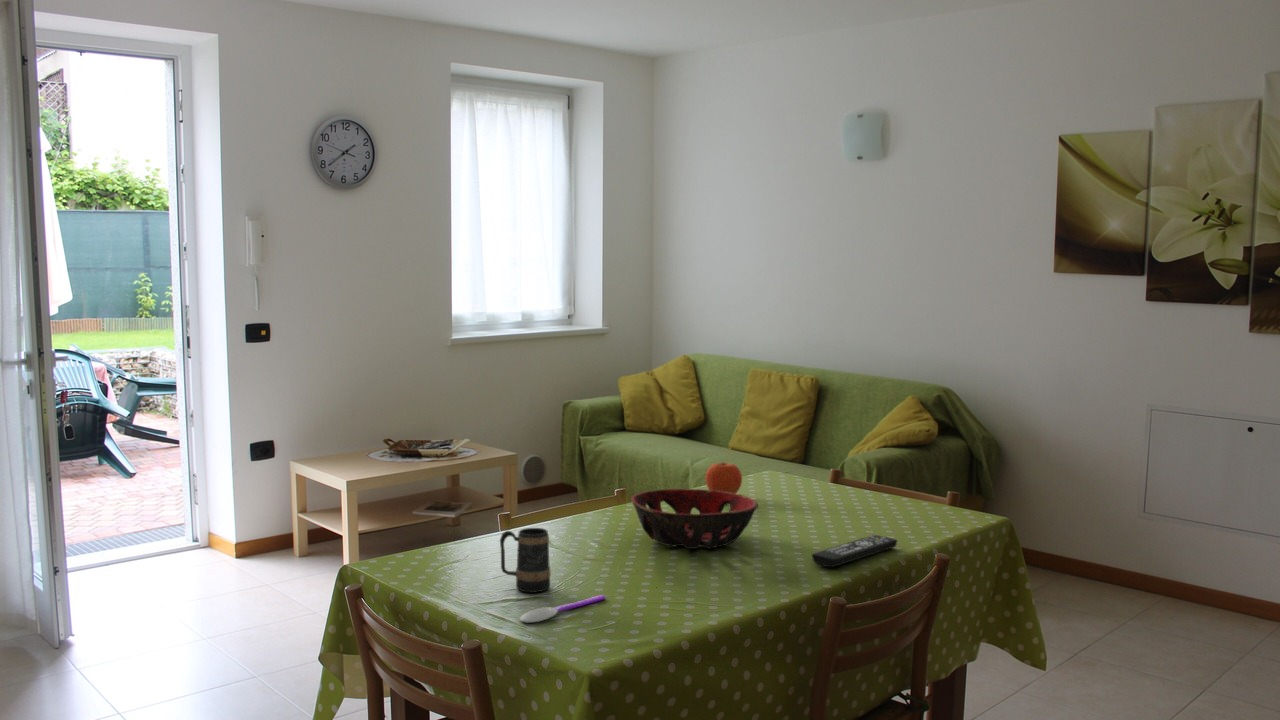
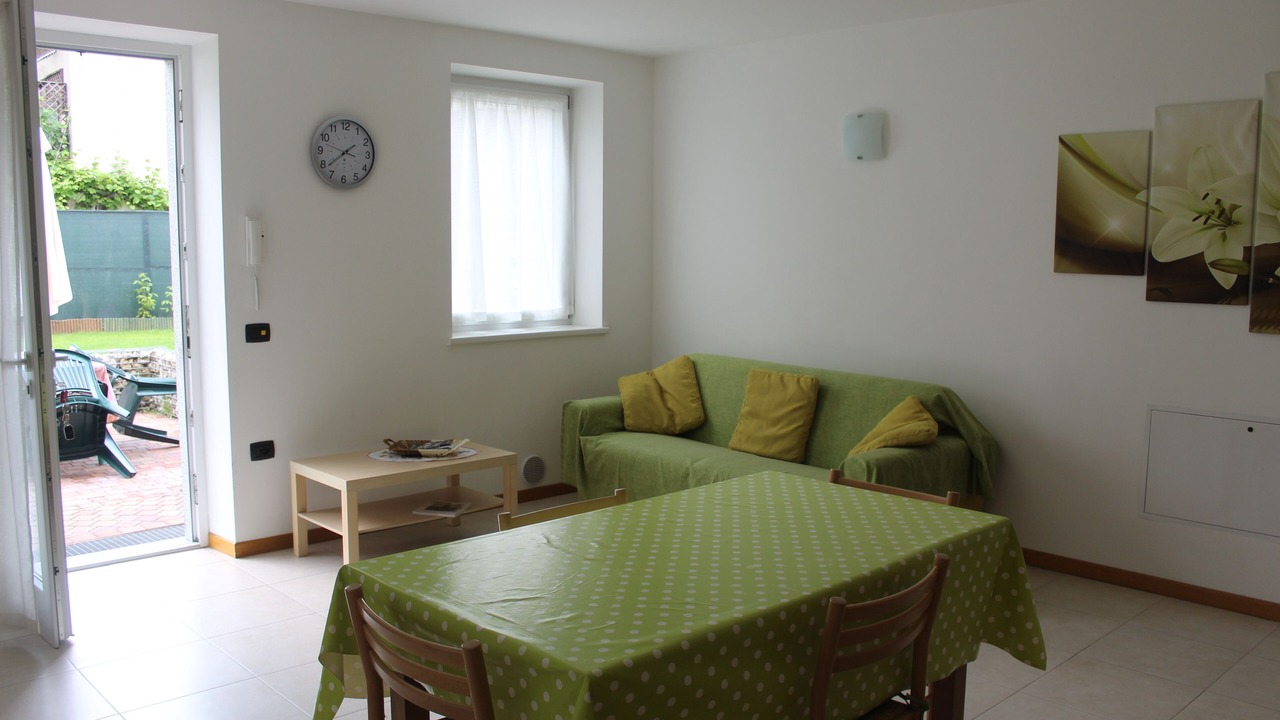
- mug [499,527,552,593]
- spoon [519,594,607,624]
- fruit [705,461,743,494]
- remote control [811,534,898,568]
- decorative bowl [630,488,759,550]
